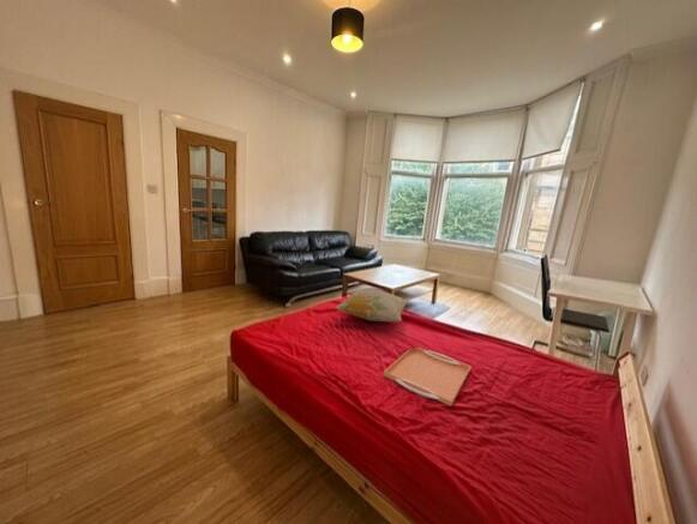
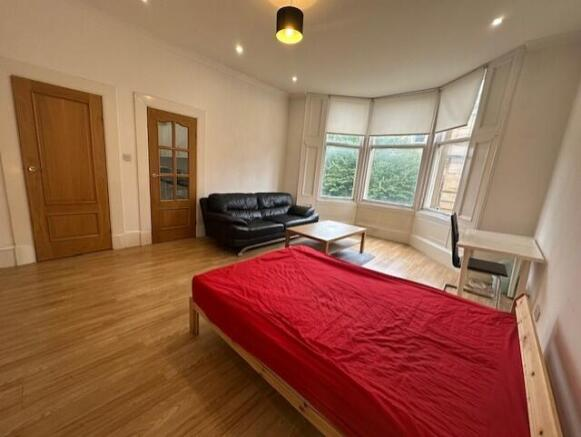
- serving tray [381,345,473,406]
- decorative pillow [334,288,409,323]
